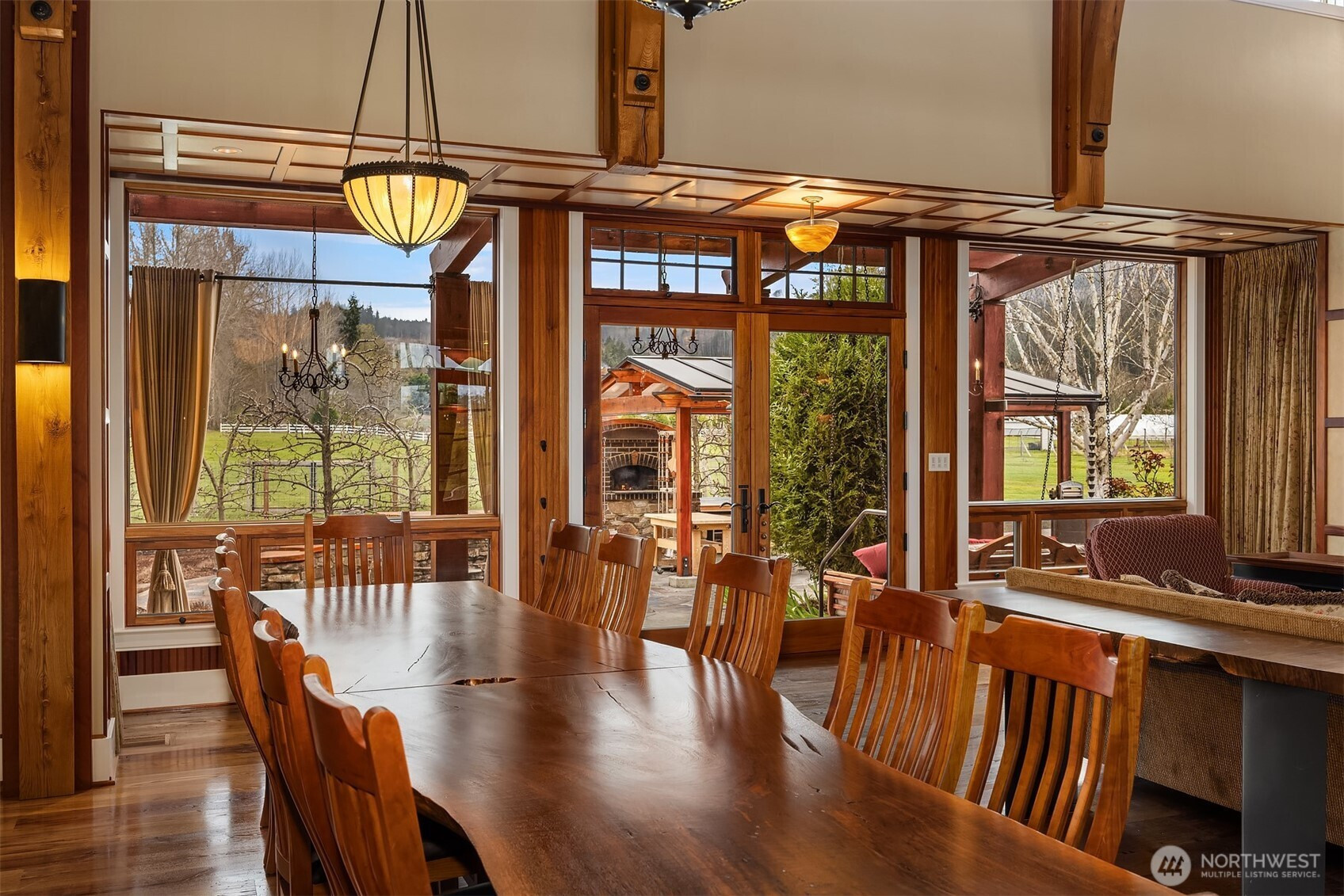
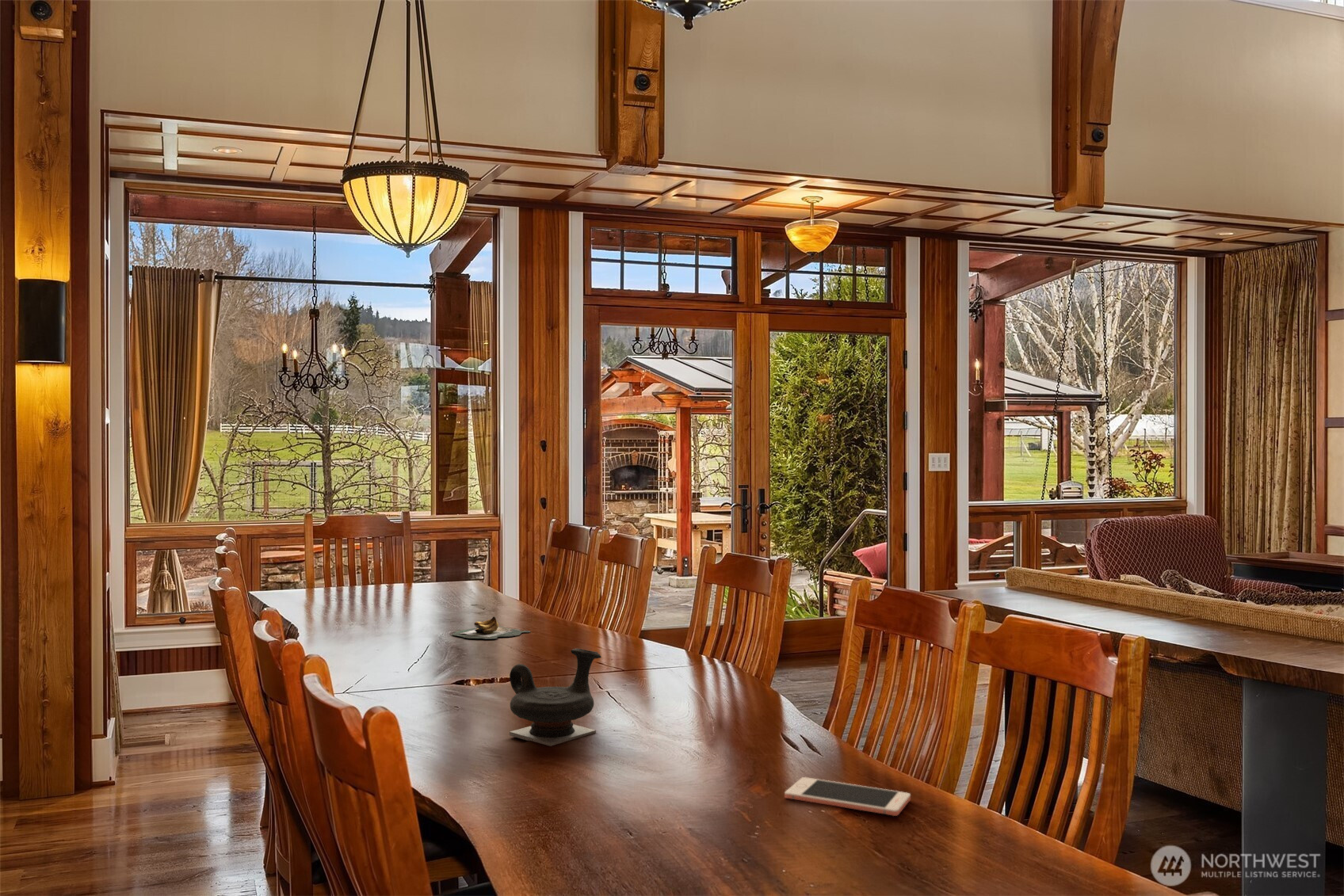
+ teapot [509,647,602,747]
+ banana bunch [451,616,531,639]
+ cell phone [784,776,911,817]
